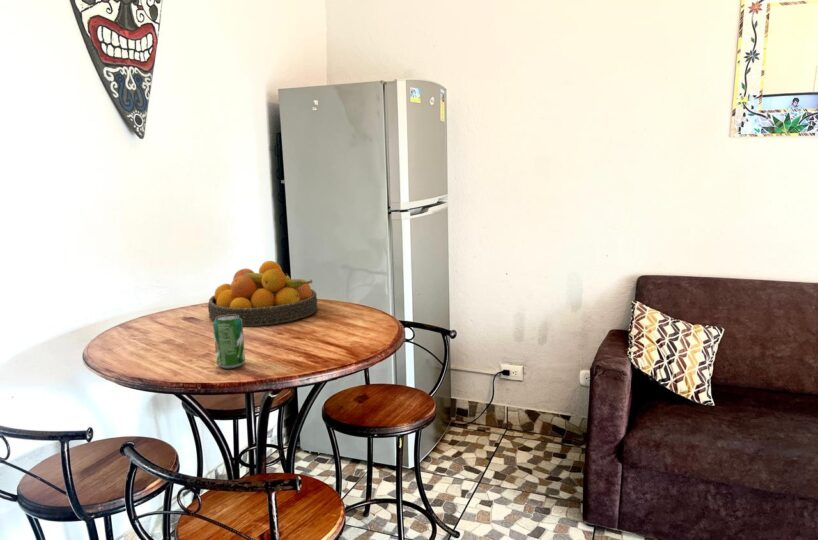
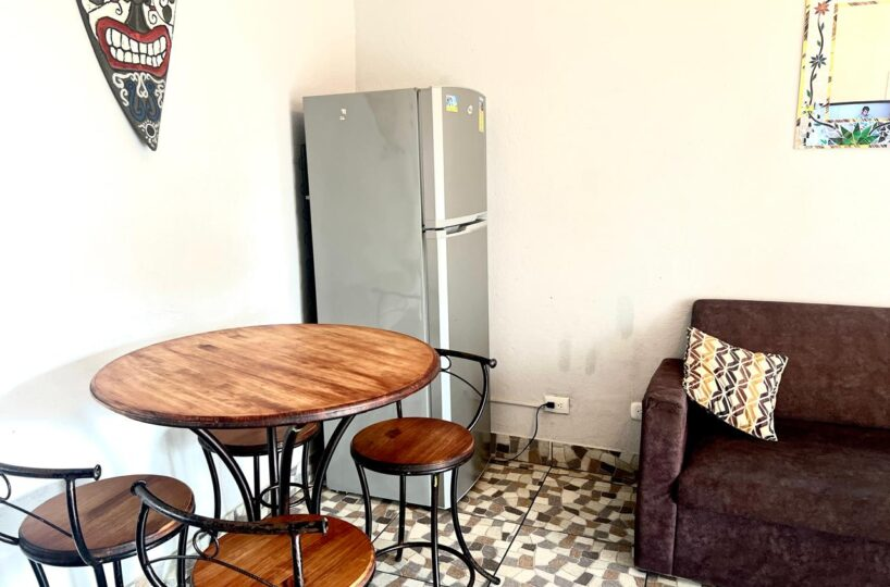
- beverage can [212,314,246,369]
- fruit bowl [207,260,318,327]
